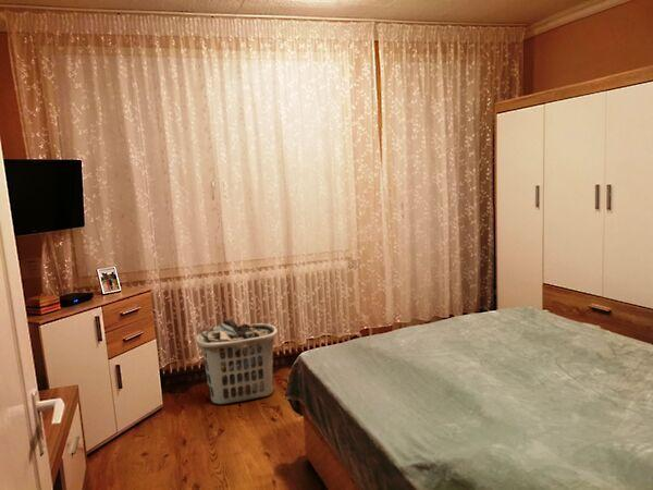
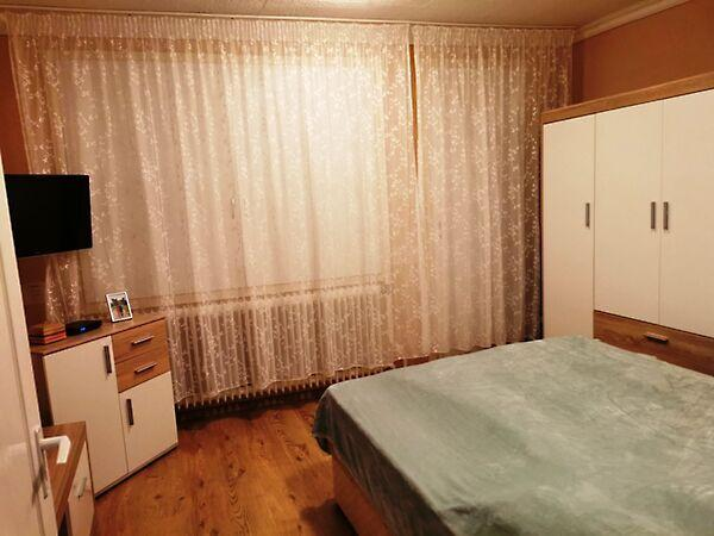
- clothes hamper [195,319,279,405]
